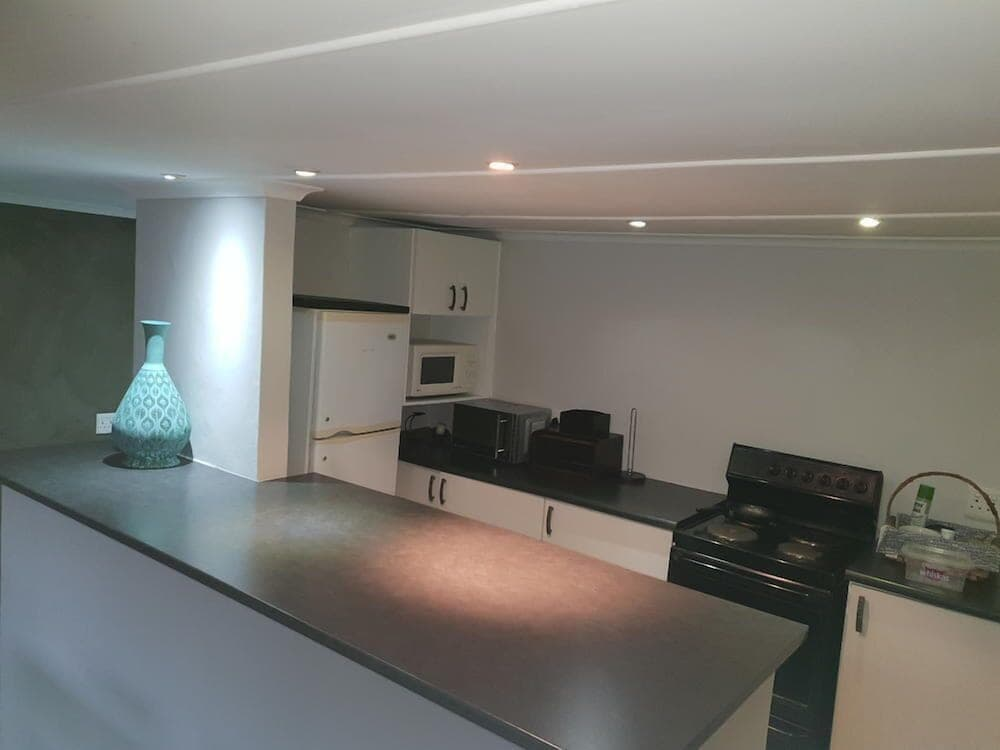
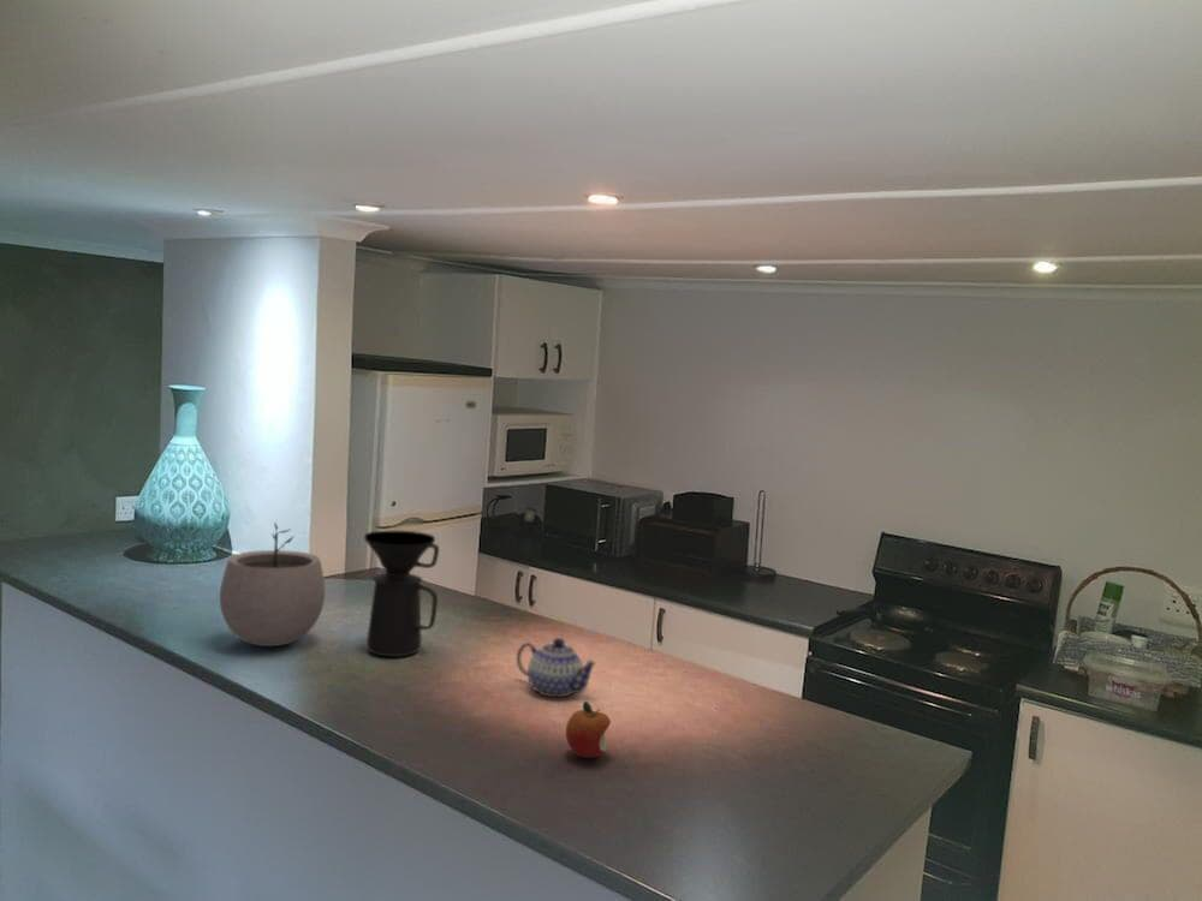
+ coffee maker [363,530,440,658]
+ teapot [516,637,597,698]
+ fruit [565,700,612,759]
+ plant pot [219,521,326,648]
